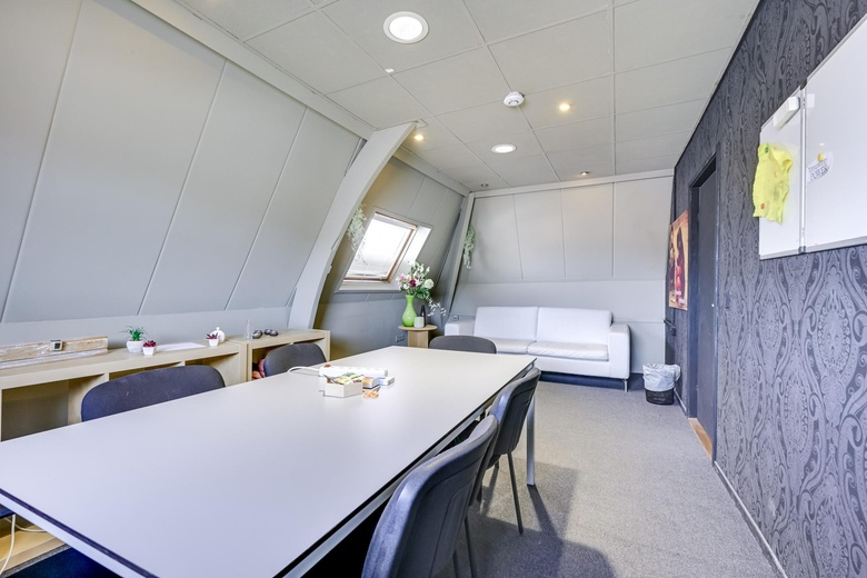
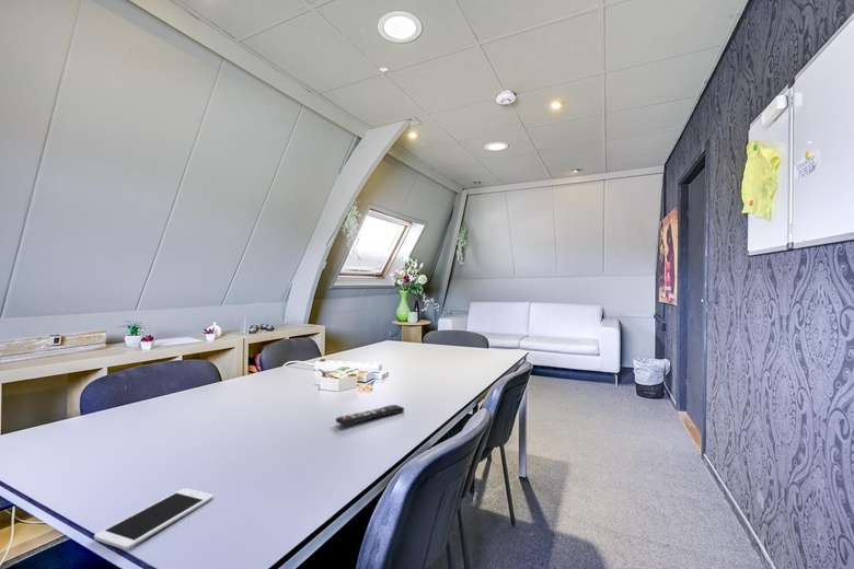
+ cell phone [93,487,215,550]
+ remote control [335,404,405,427]
